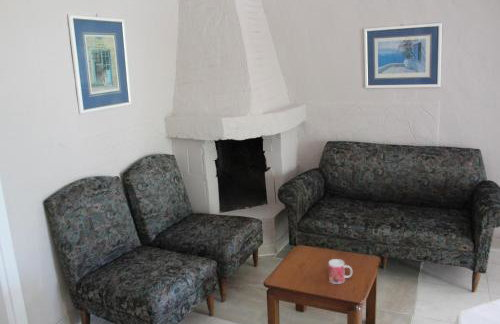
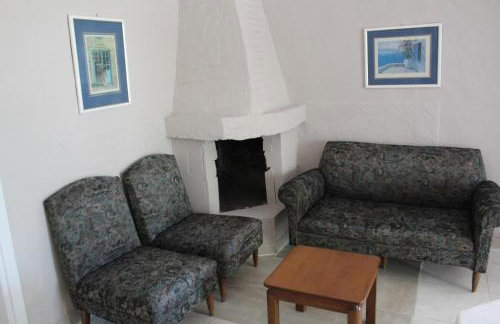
- mug [328,258,353,285]
